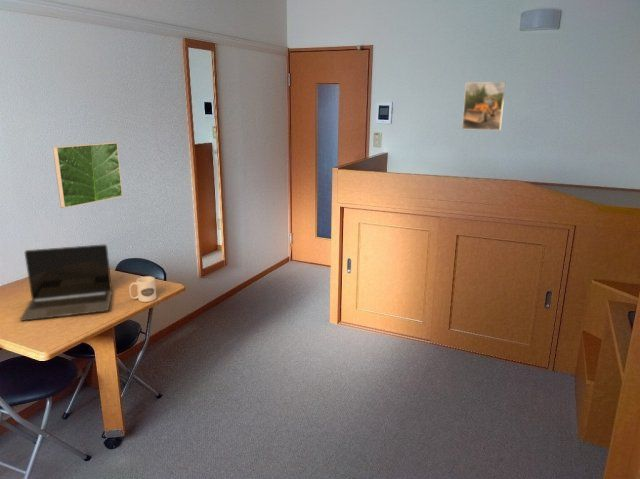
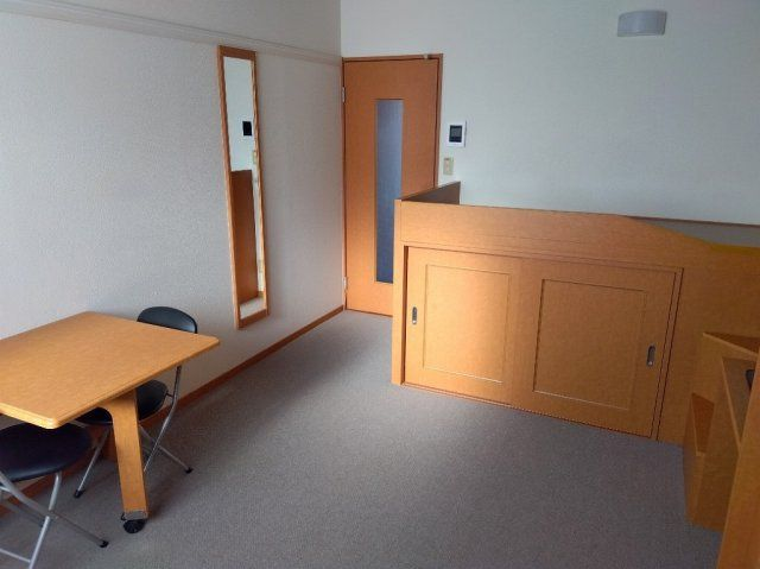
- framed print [52,141,124,209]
- laptop [19,243,113,322]
- mug [128,275,157,303]
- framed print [461,81,506,131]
